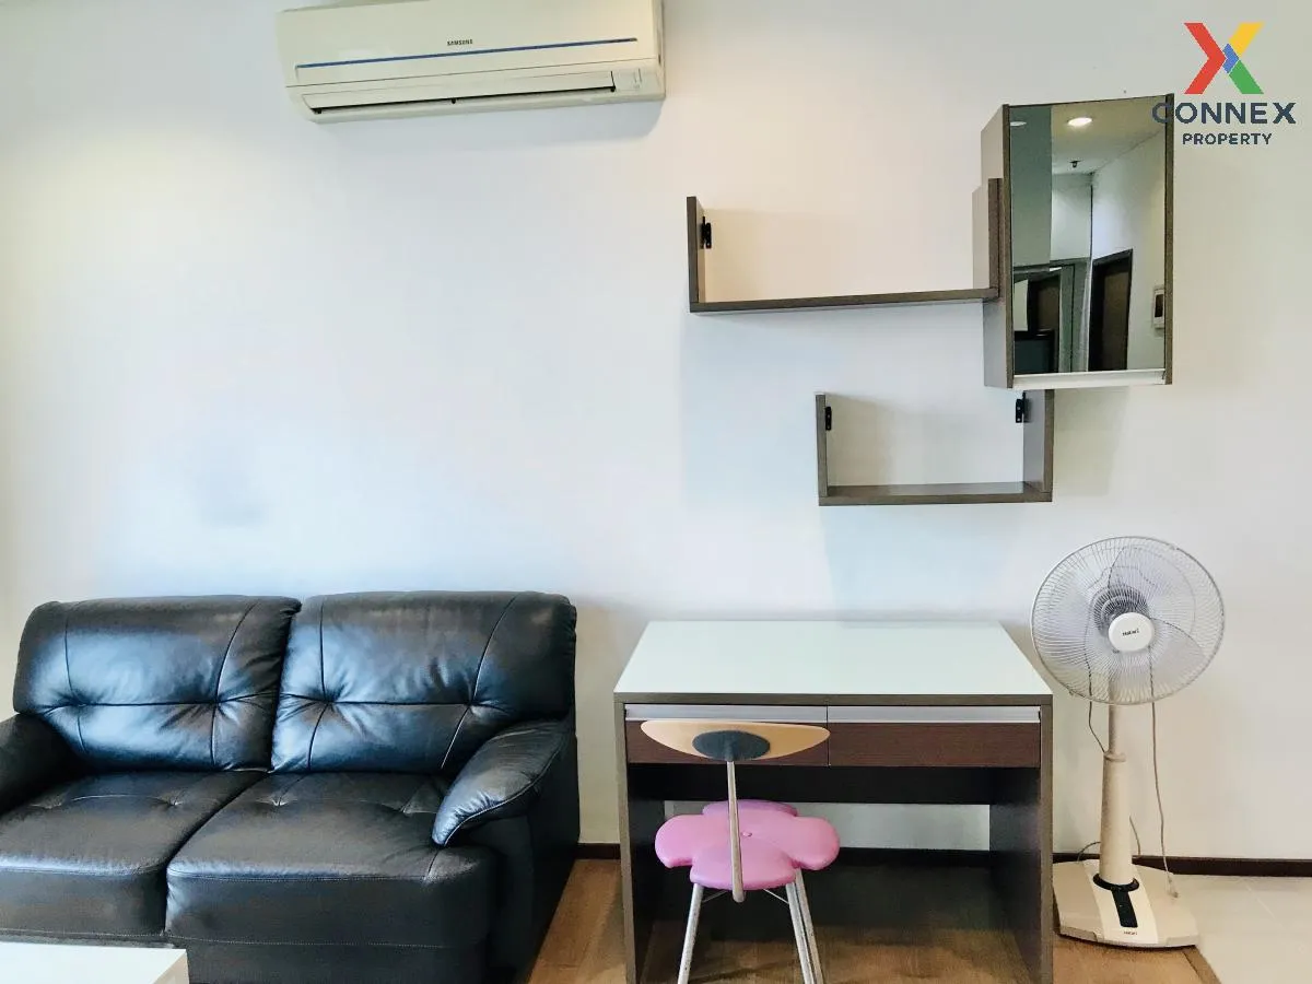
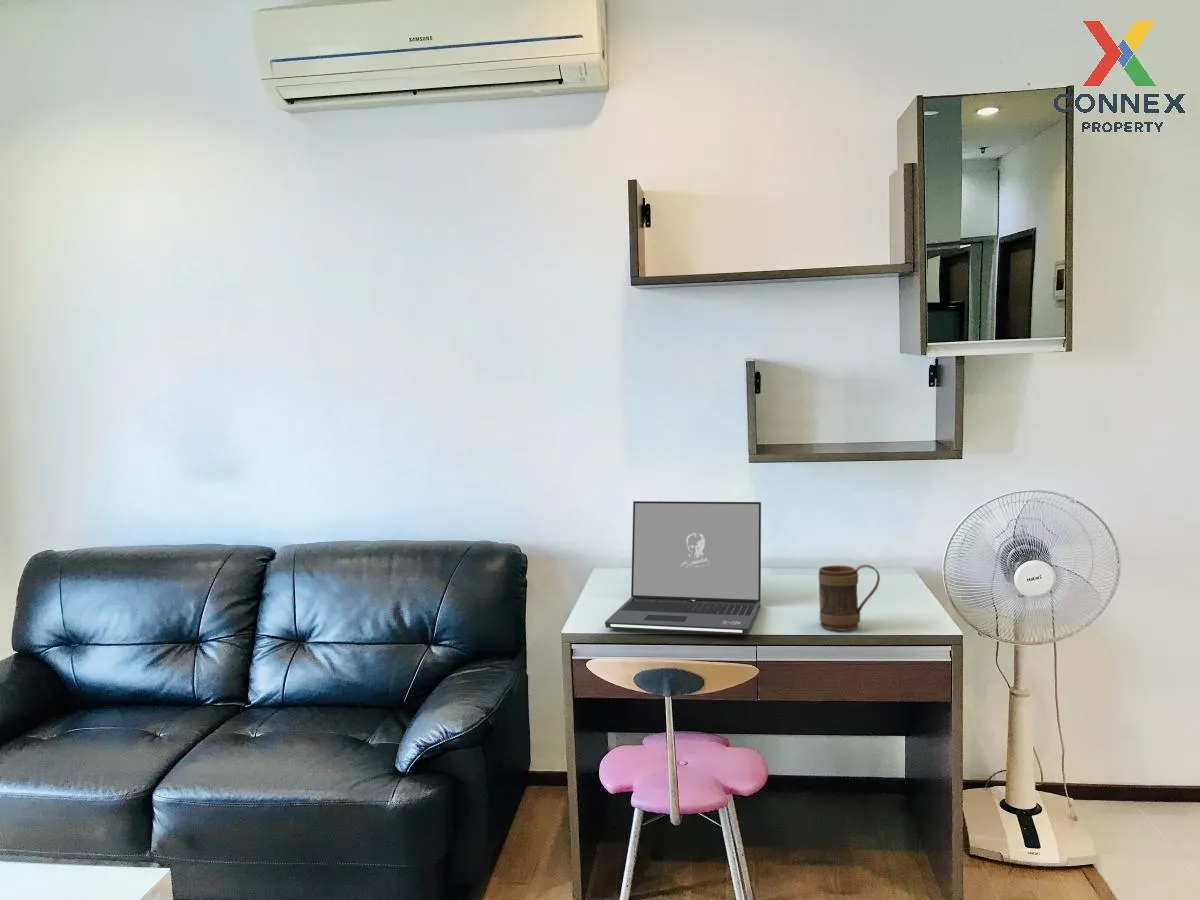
+ mug [818,563,881,632]
+ laptop [604,500,762,635]
